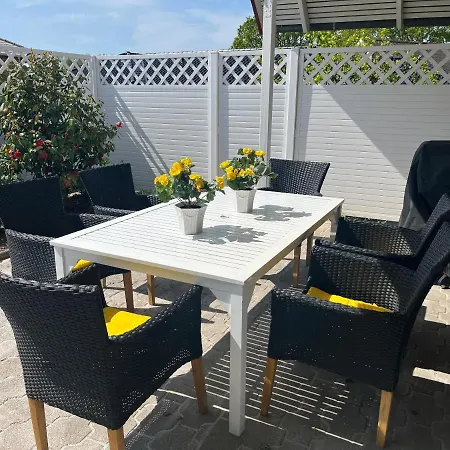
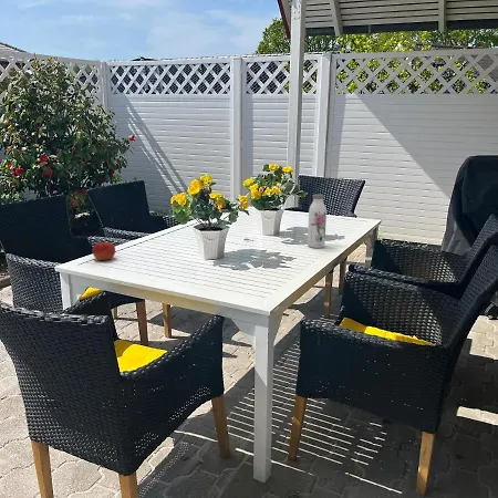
+ fruit [92,240,116,261]
+ water bottle [307,194,328,249]
